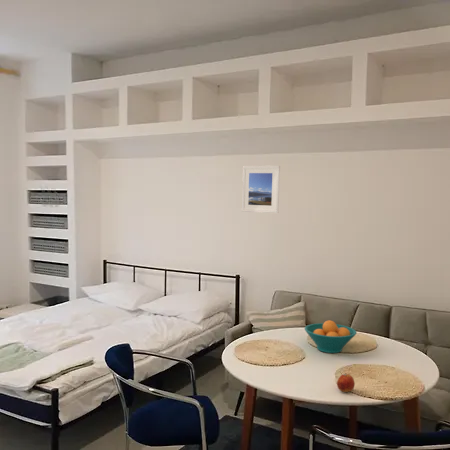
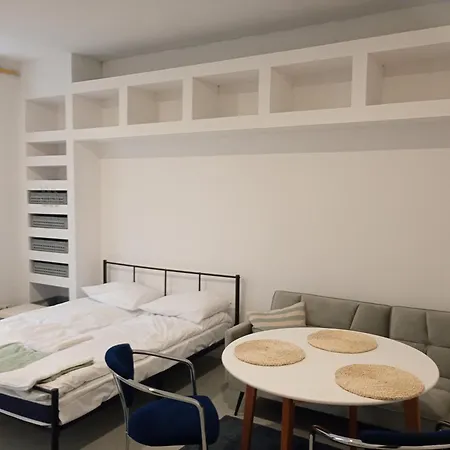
- fruit bowl [304,319,358,354]
- apple [336,373,356,393]
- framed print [241,165,281,214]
